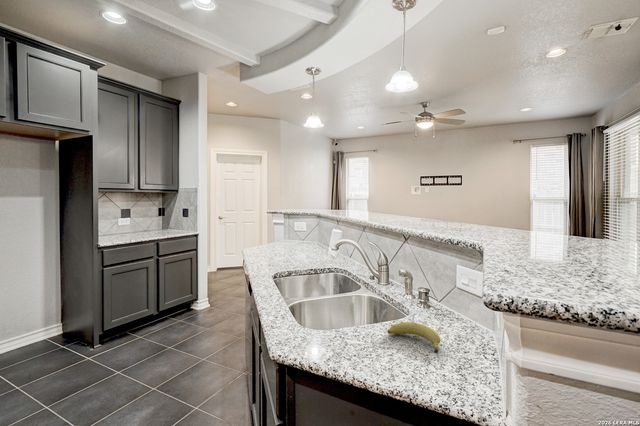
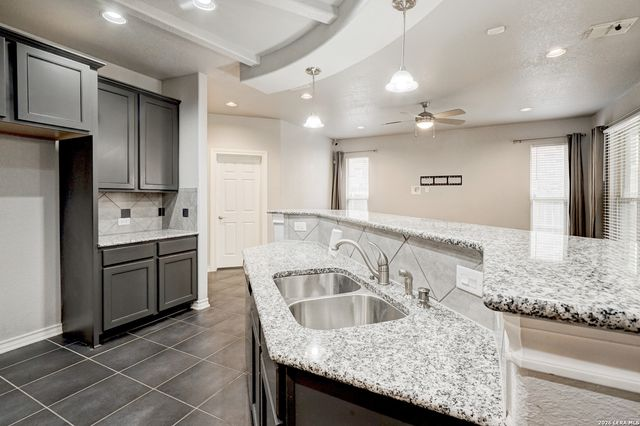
- fruit [387,321,441,355]
